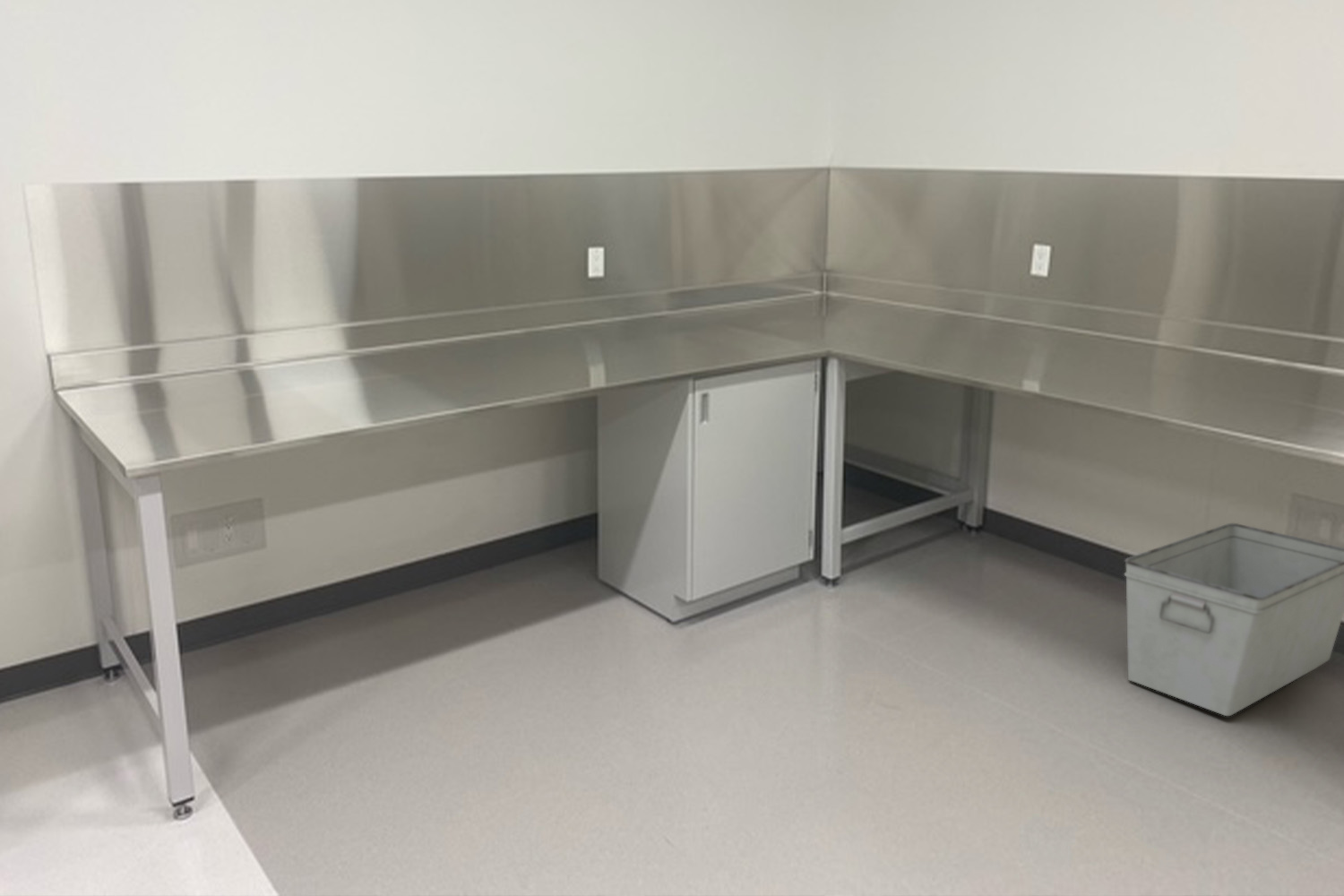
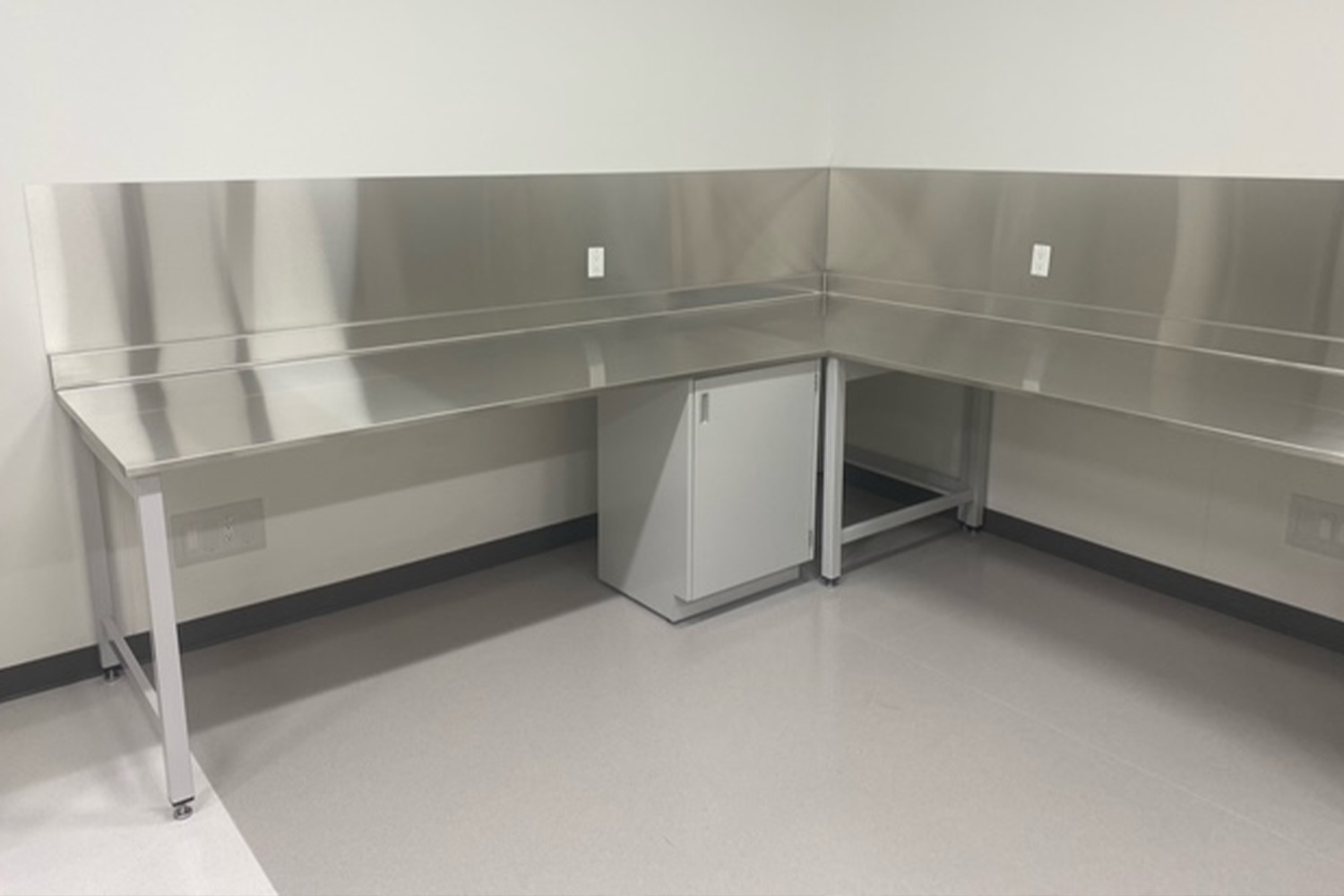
- storage bin [1124,522,1344,717]
